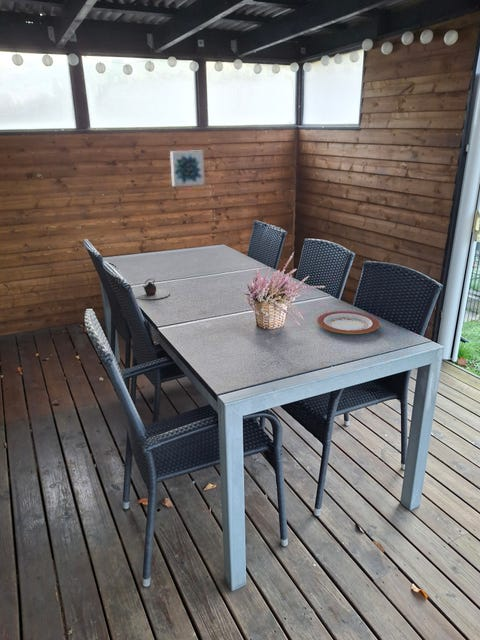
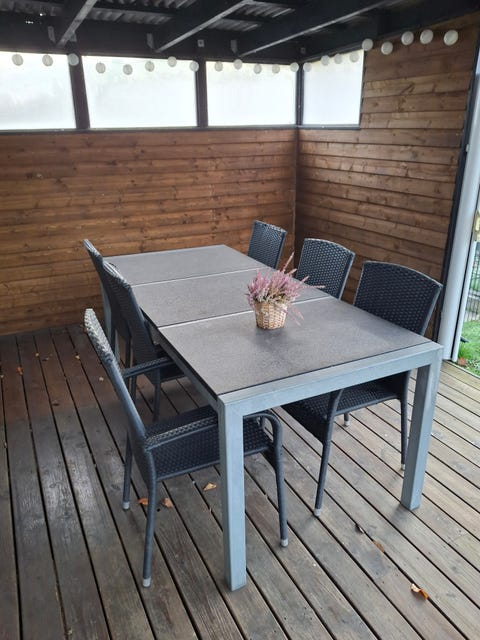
- wall art [169,149,205,188]
- teapot [133,278,170,300]
- plate [316,310,380,335]
